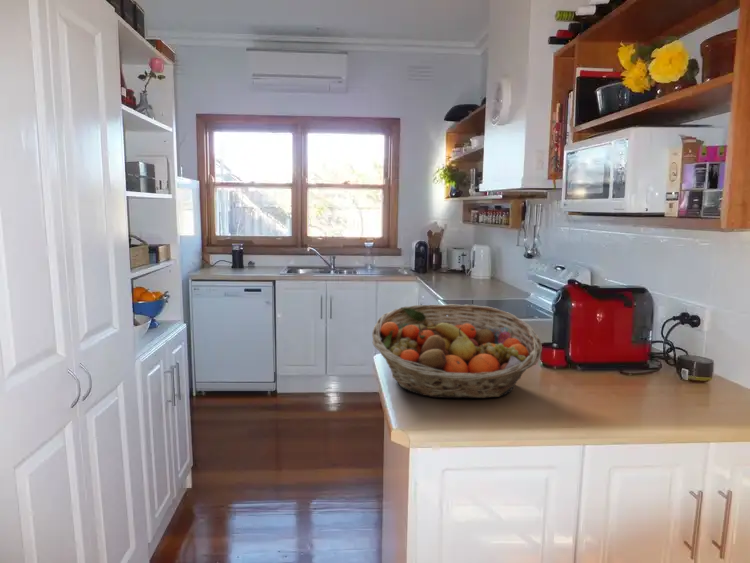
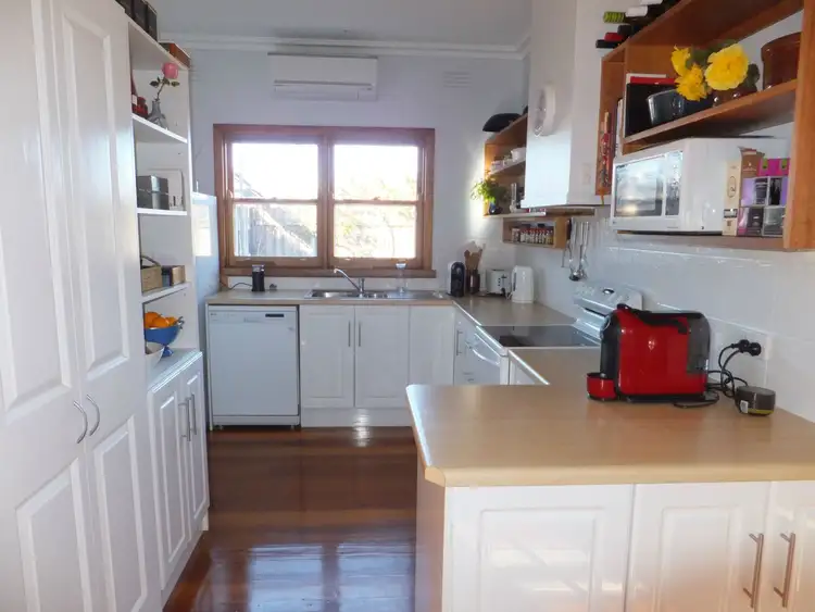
- fruit basket [371,303,543,399]
